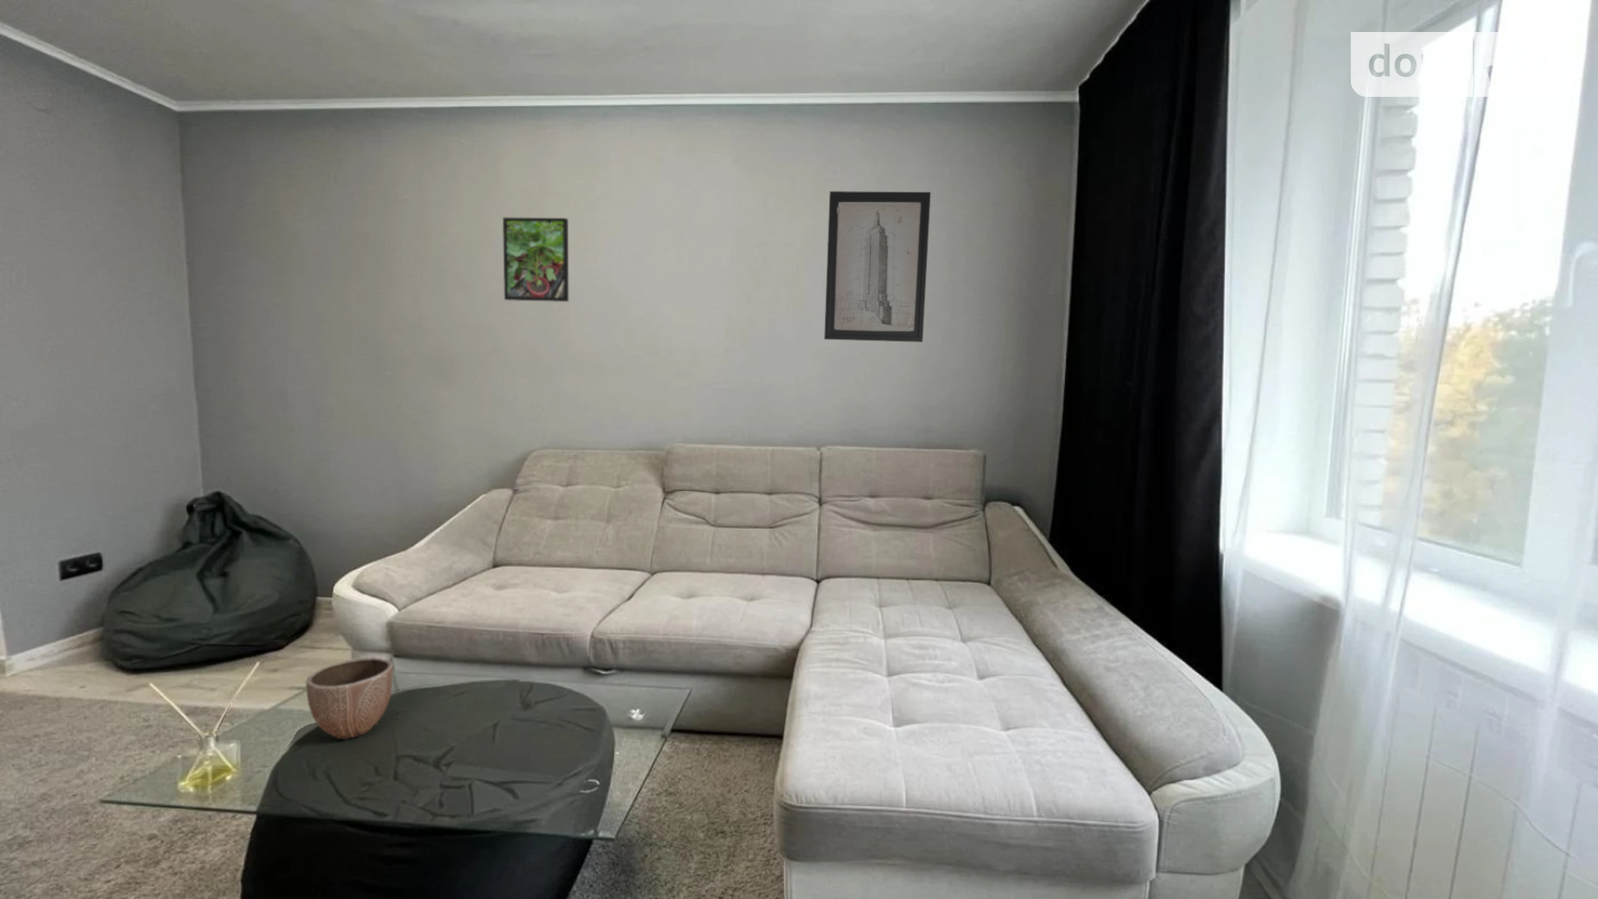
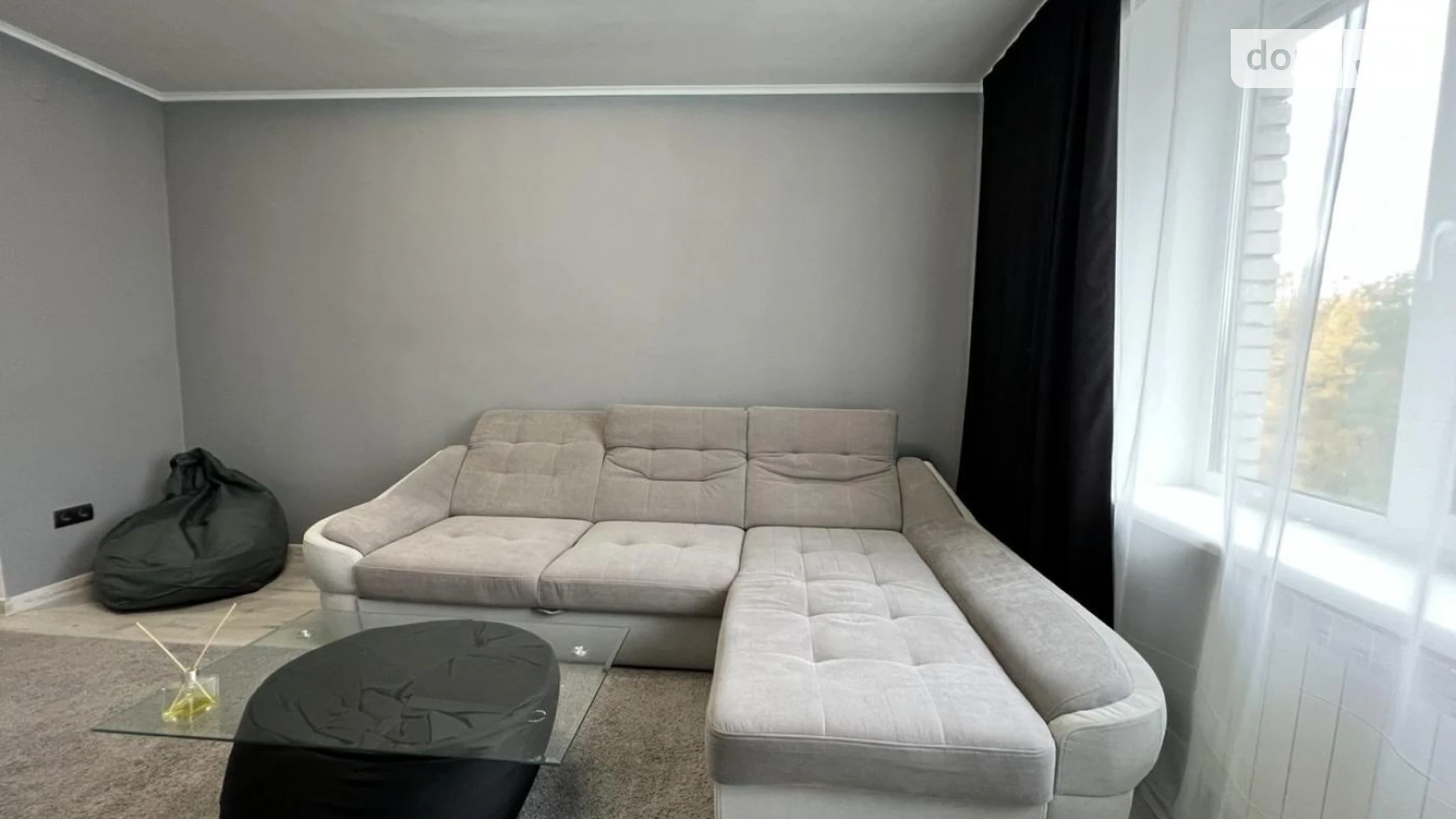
- wall art [823,190,931,344]
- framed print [502,217,570,303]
- decorative bowl [305,656,394,741]
